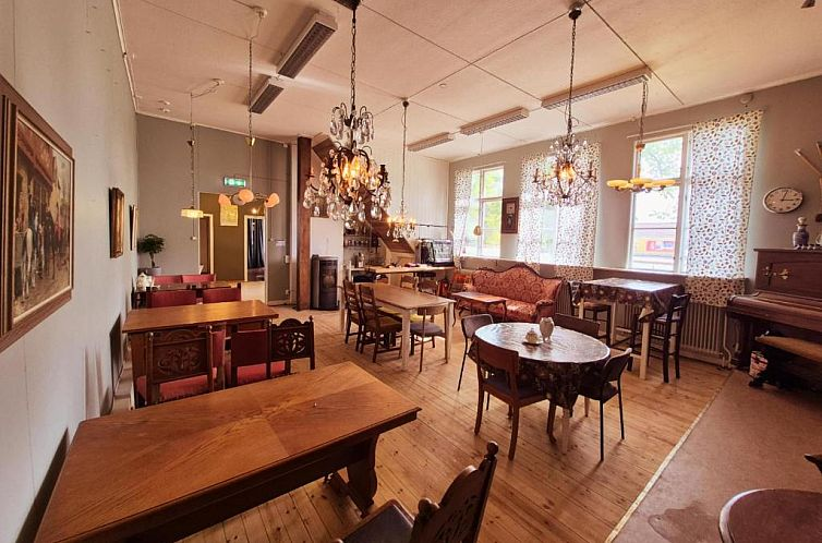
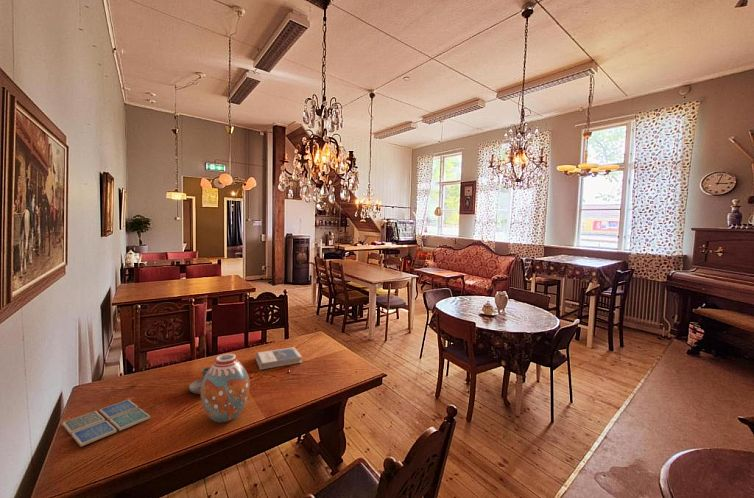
+ hardback book [254,346,303,370]
+ candle holder [188,367,211,395]
+ drink coaster [61,398,151,447]
+ vase [199,353,251,423]
